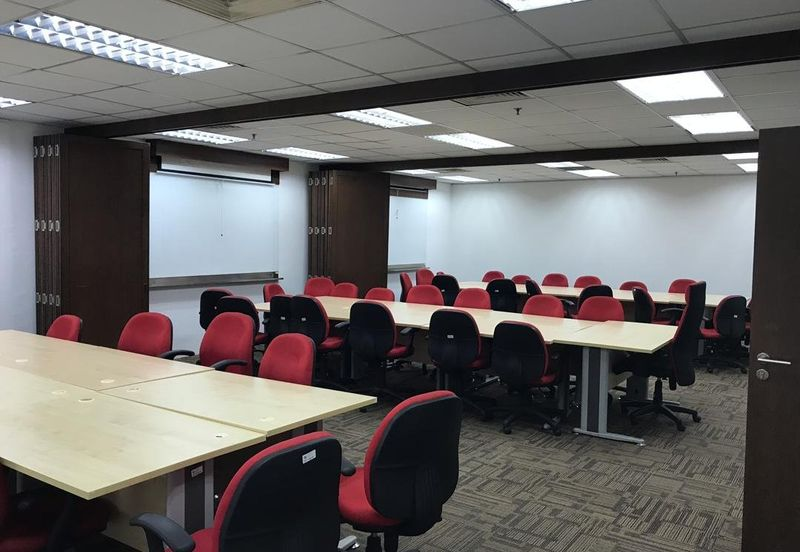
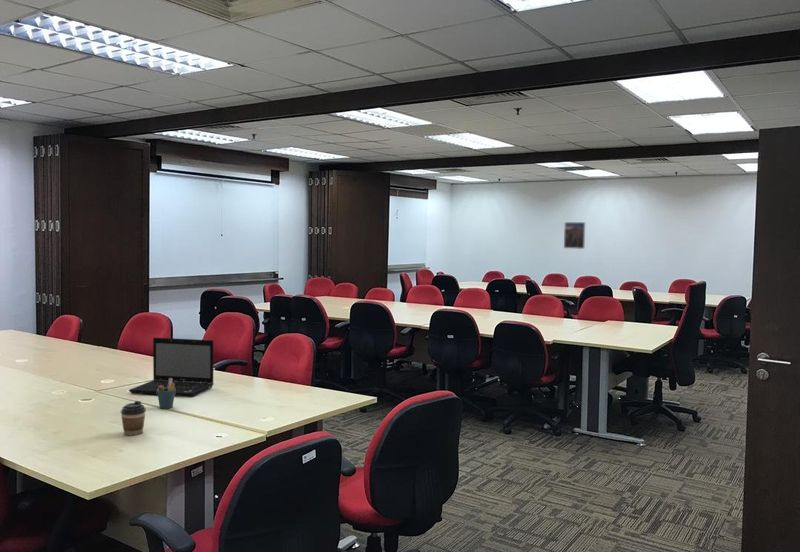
+ coffee cup [120,400,147,436]
+ laptop [128,337,215,398]
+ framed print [563,221,586,250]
+ pen holder [157,378,175,410]
